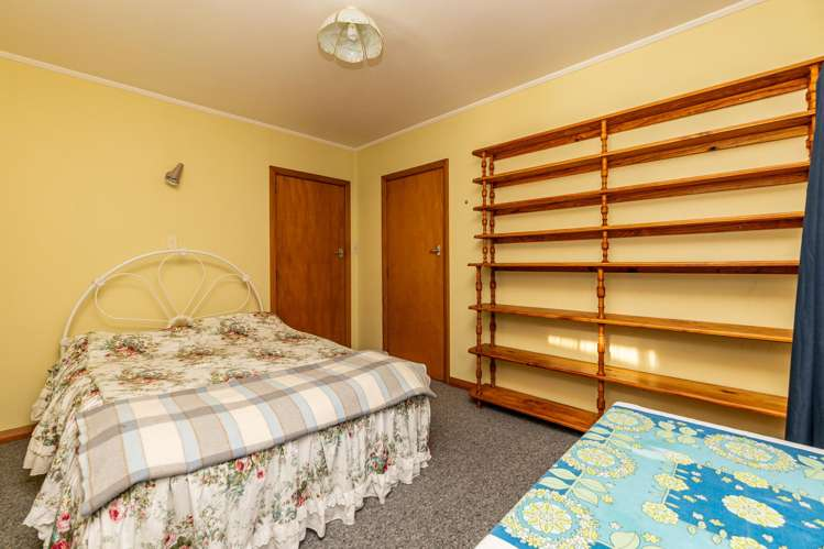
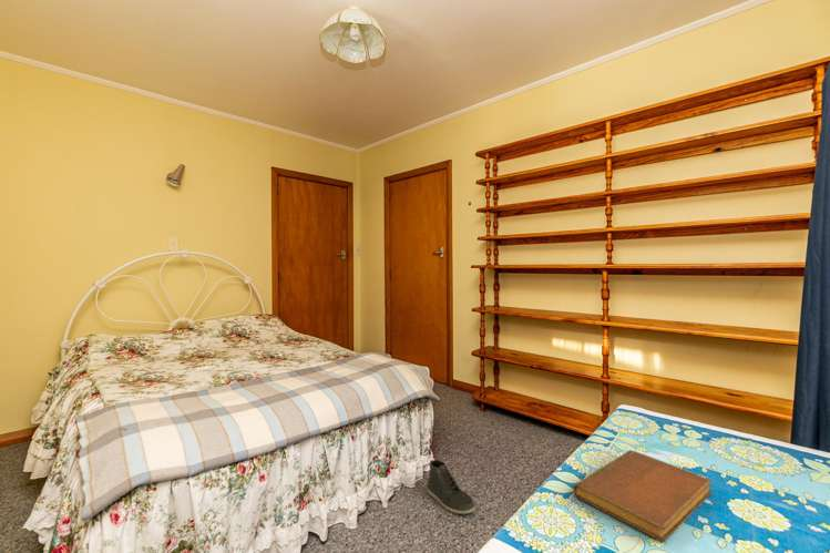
+ notebook [572,449,714,542]
+ sneaker [426,459,477,515]
